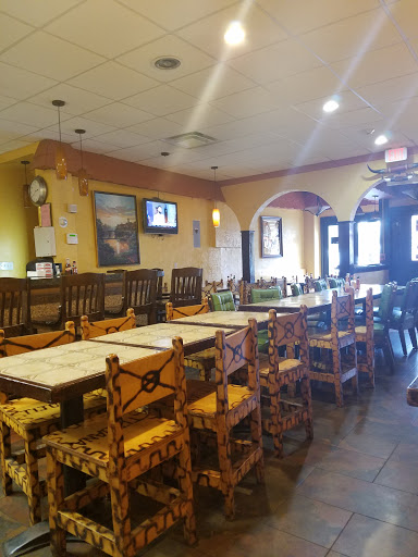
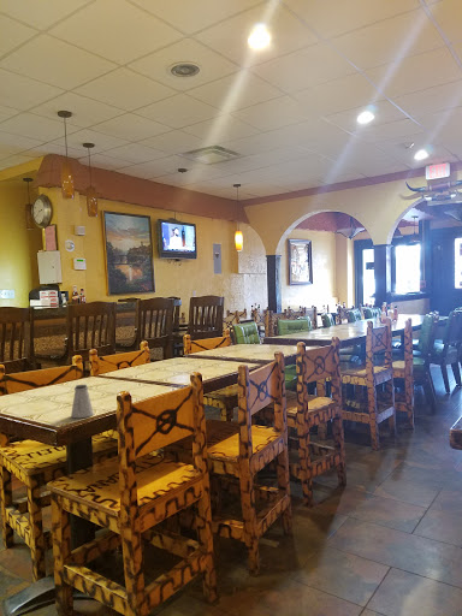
+ saltshaker [70,384,95,419]
